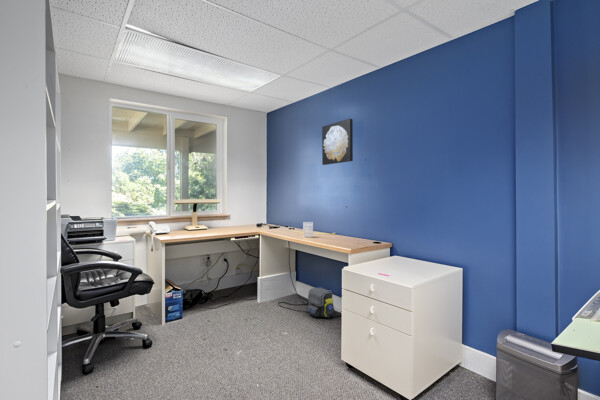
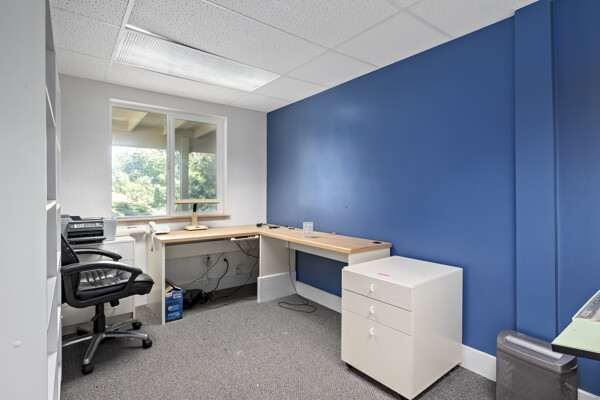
- wall art [321,118,354,166]
- shoulder bag [307,286,342,318]
